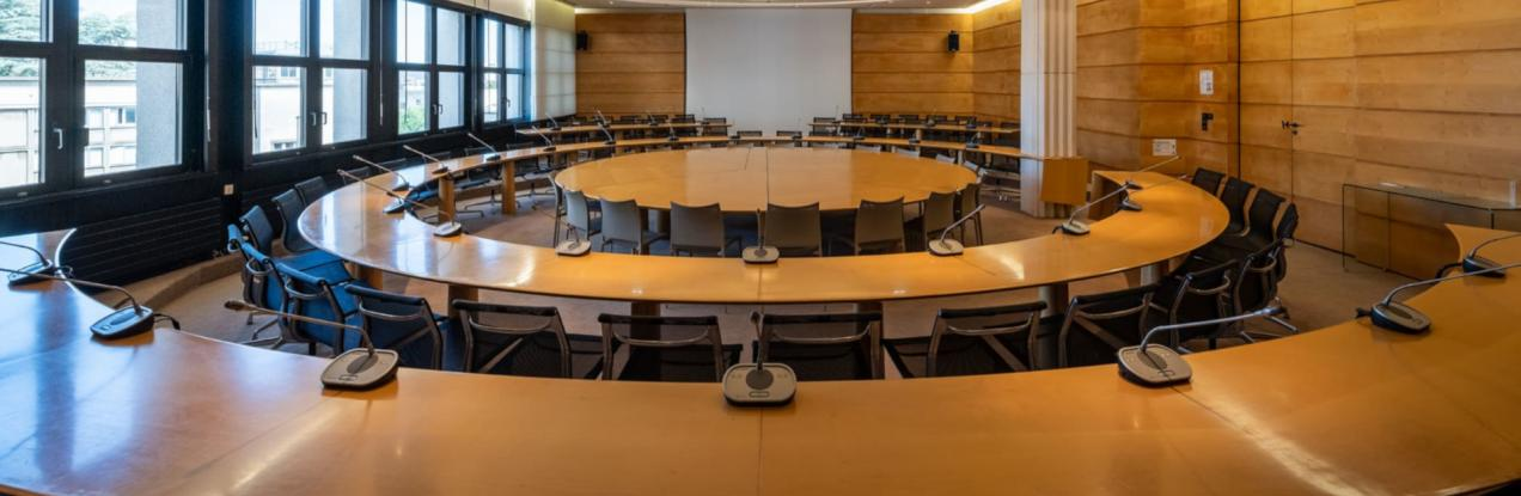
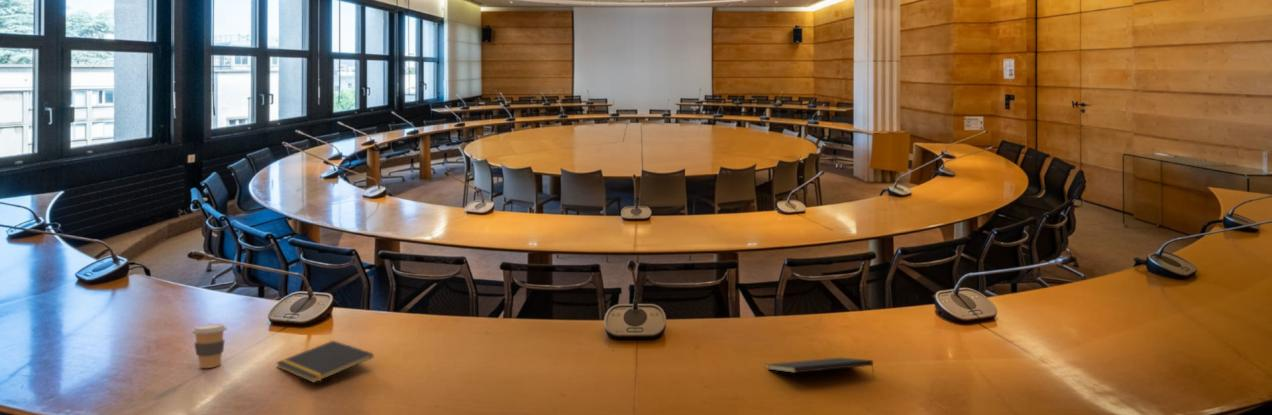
+ notepad [275,340,374,384]
+ coffee cup [191,323,228,369]
+ notepad [764,356,876,378]
